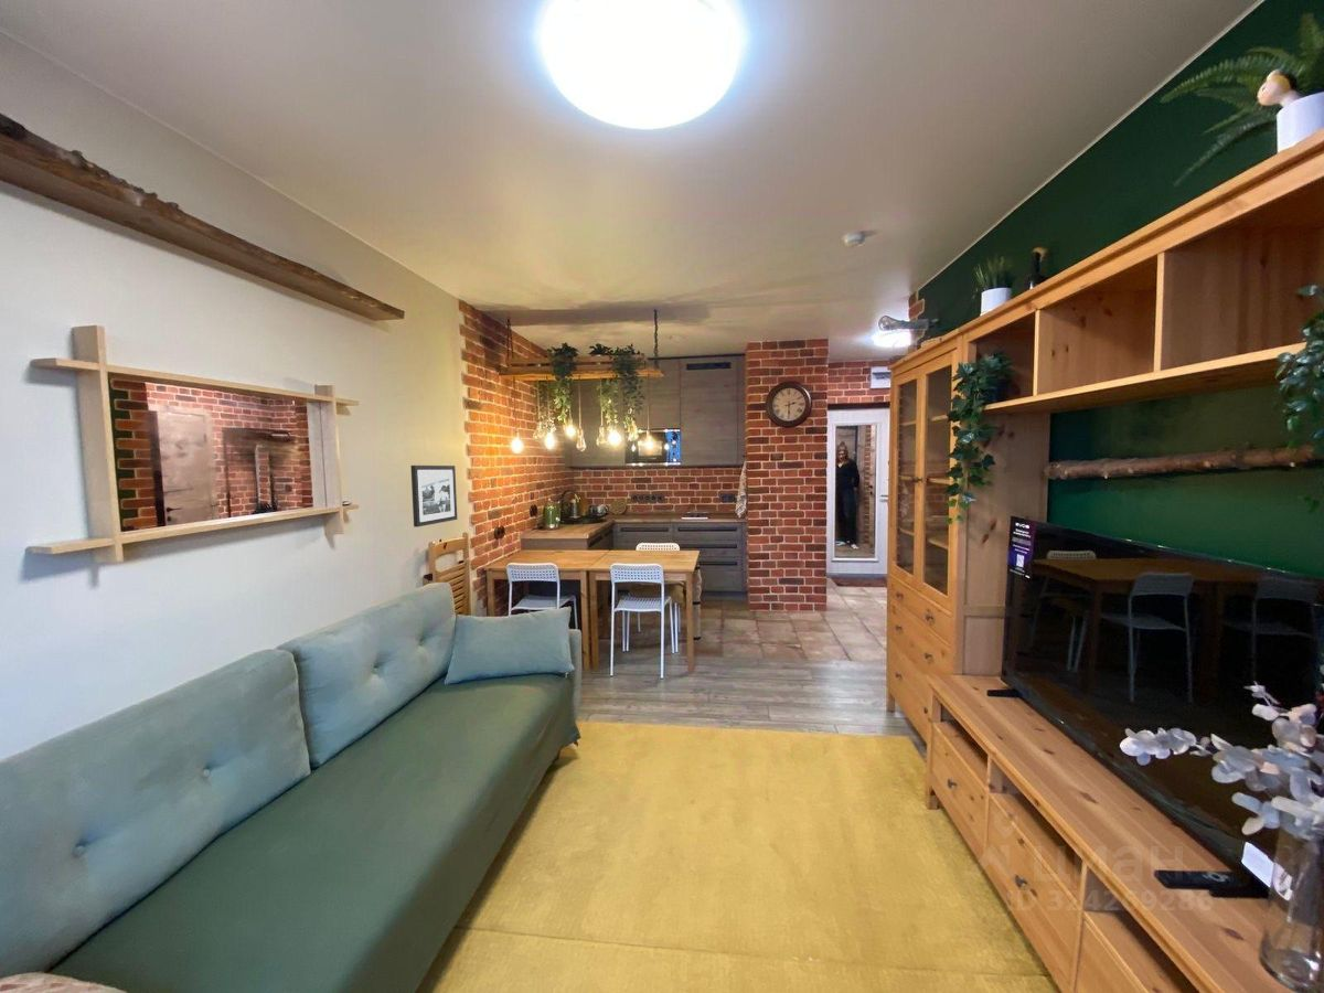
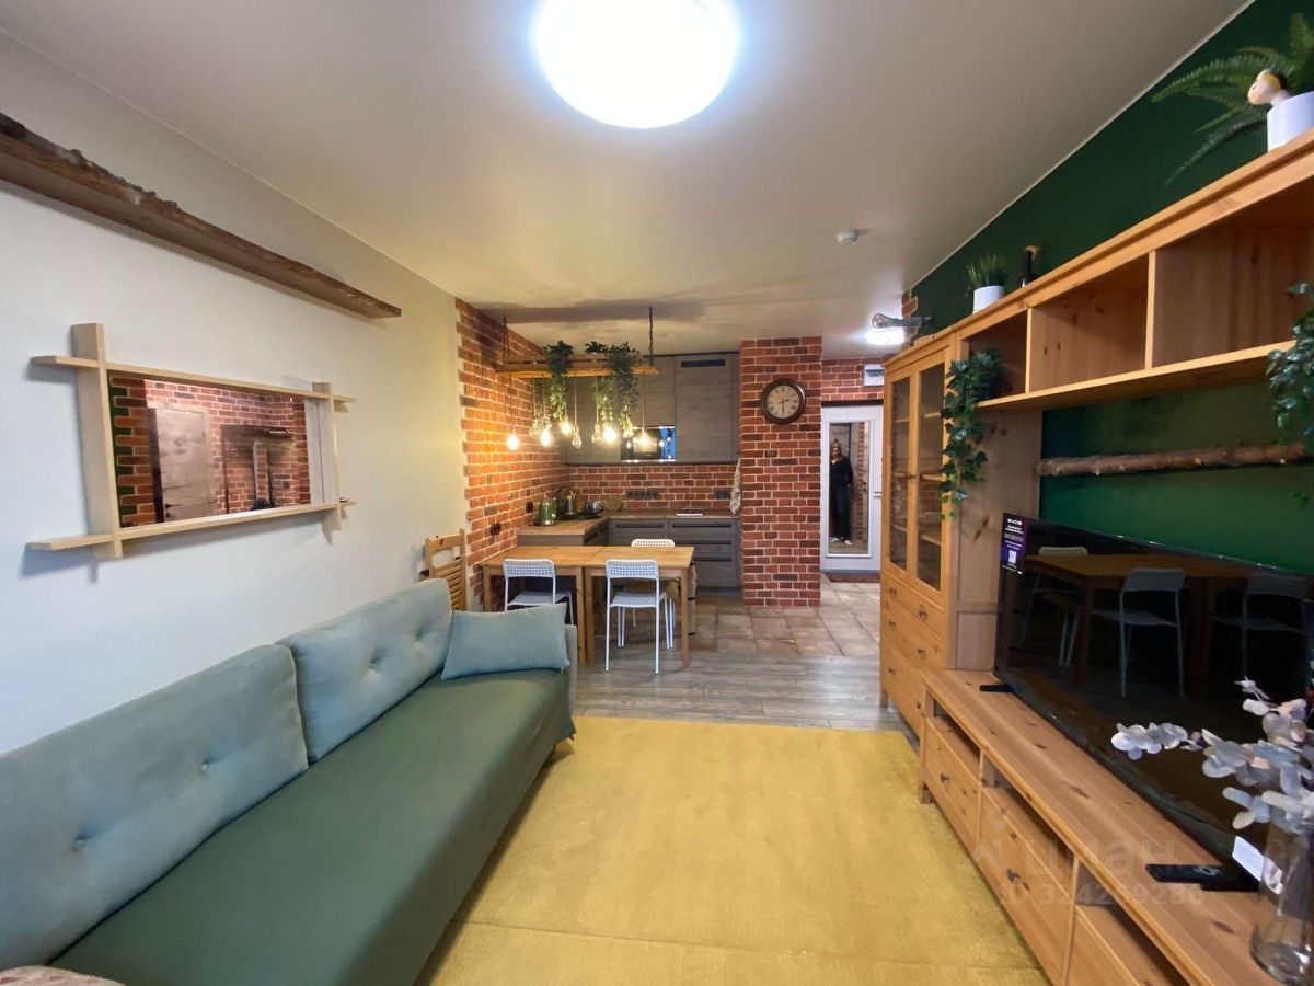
- picture frame [409,465,458,528]
